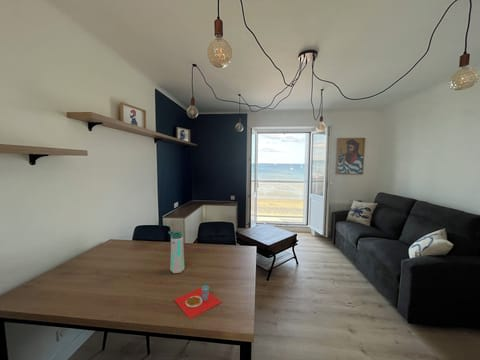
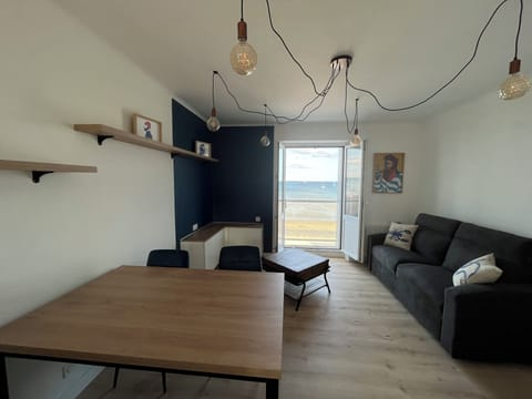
- water bottle [167,230,185,274]
- placemat [173,284,223,320]
